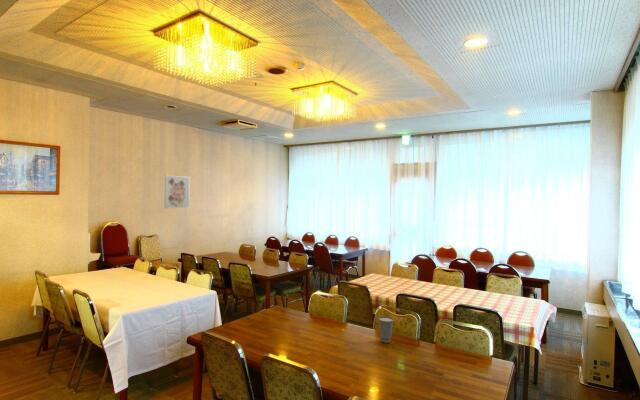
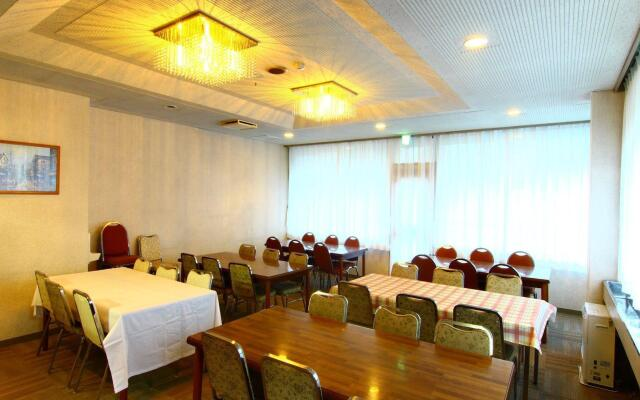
- cup [377,315,395,344]
- wall art [163,175,191,210]
